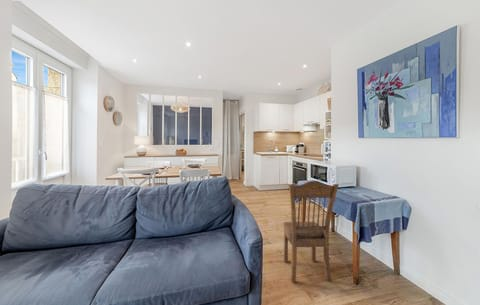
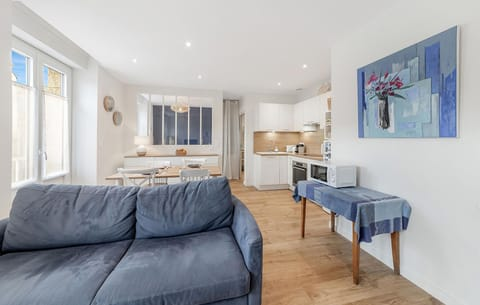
- dining chair [282,180,340,283]
